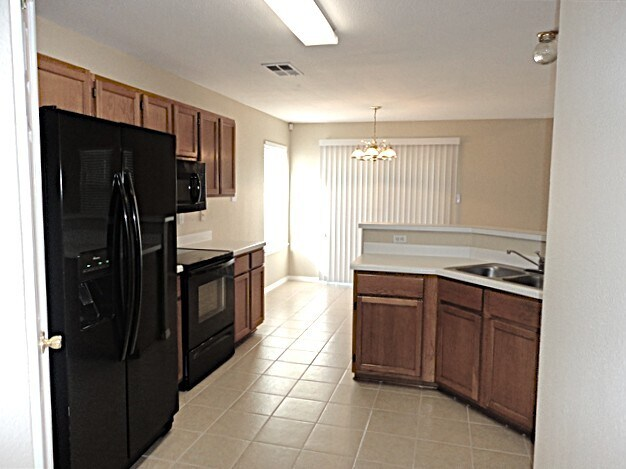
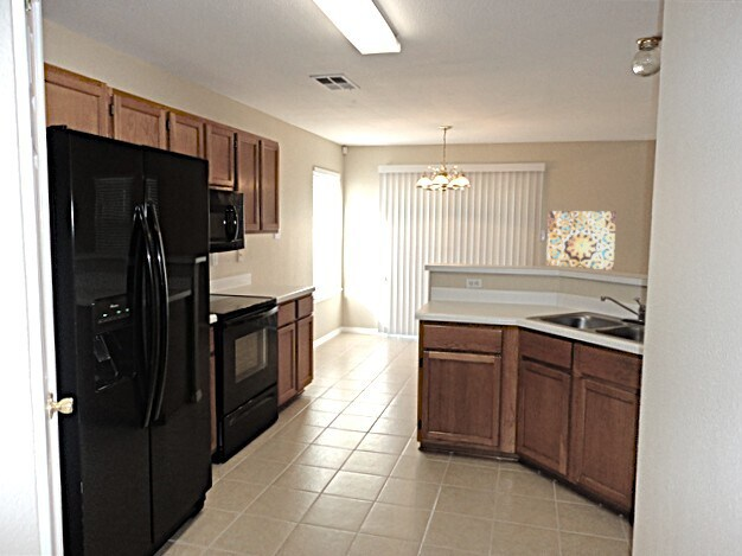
+ wall art [545,210,618,271]
